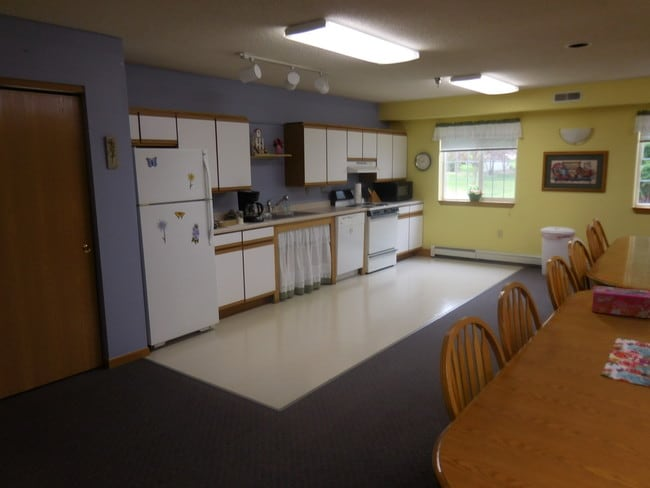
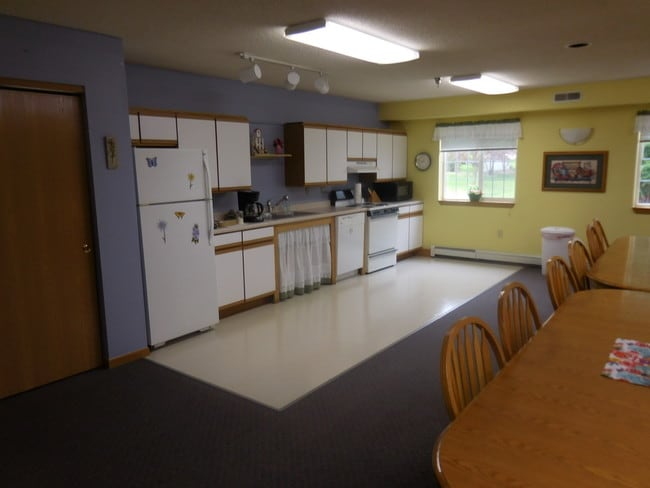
- tissue box [591,285,650,319]
